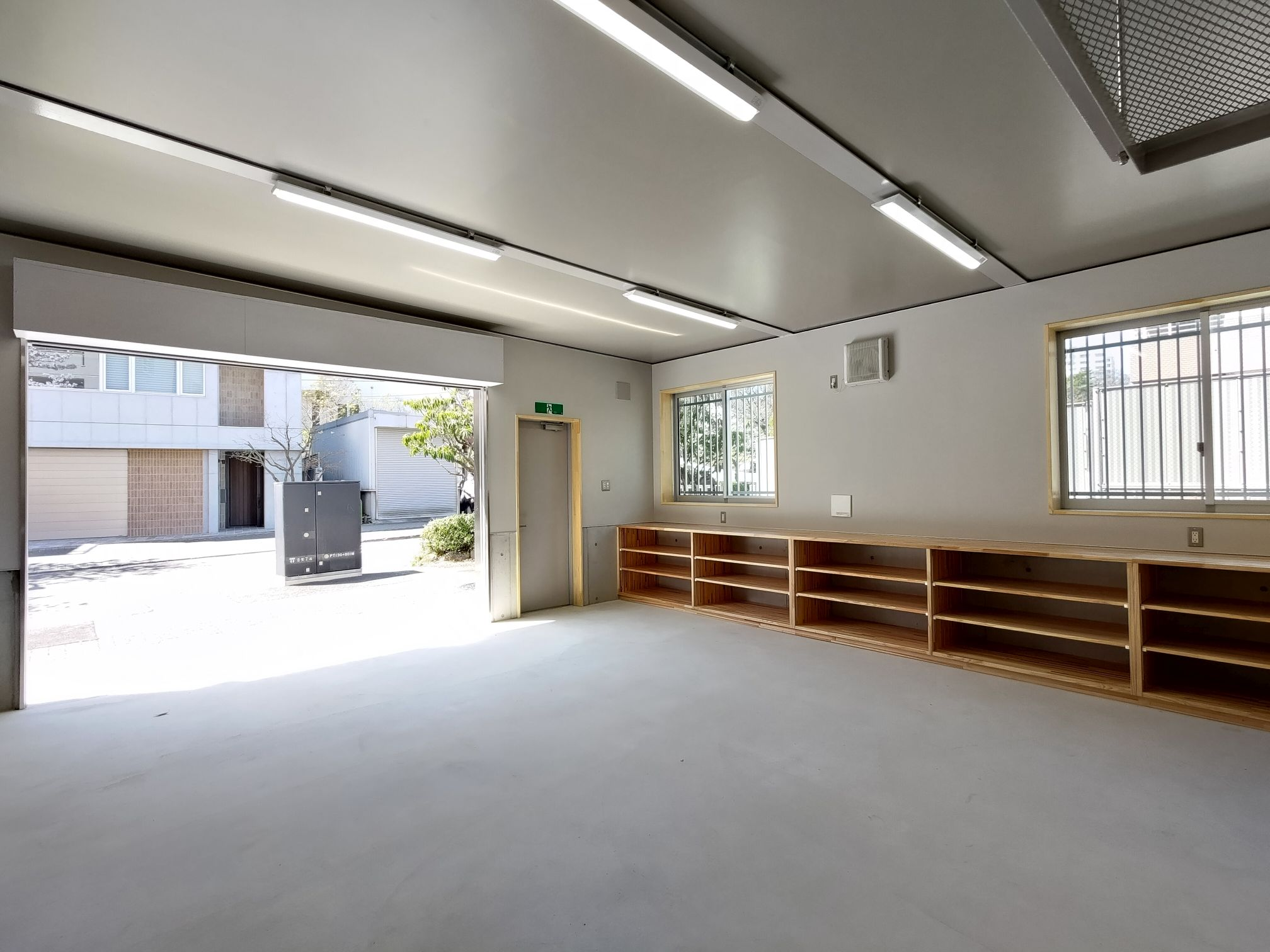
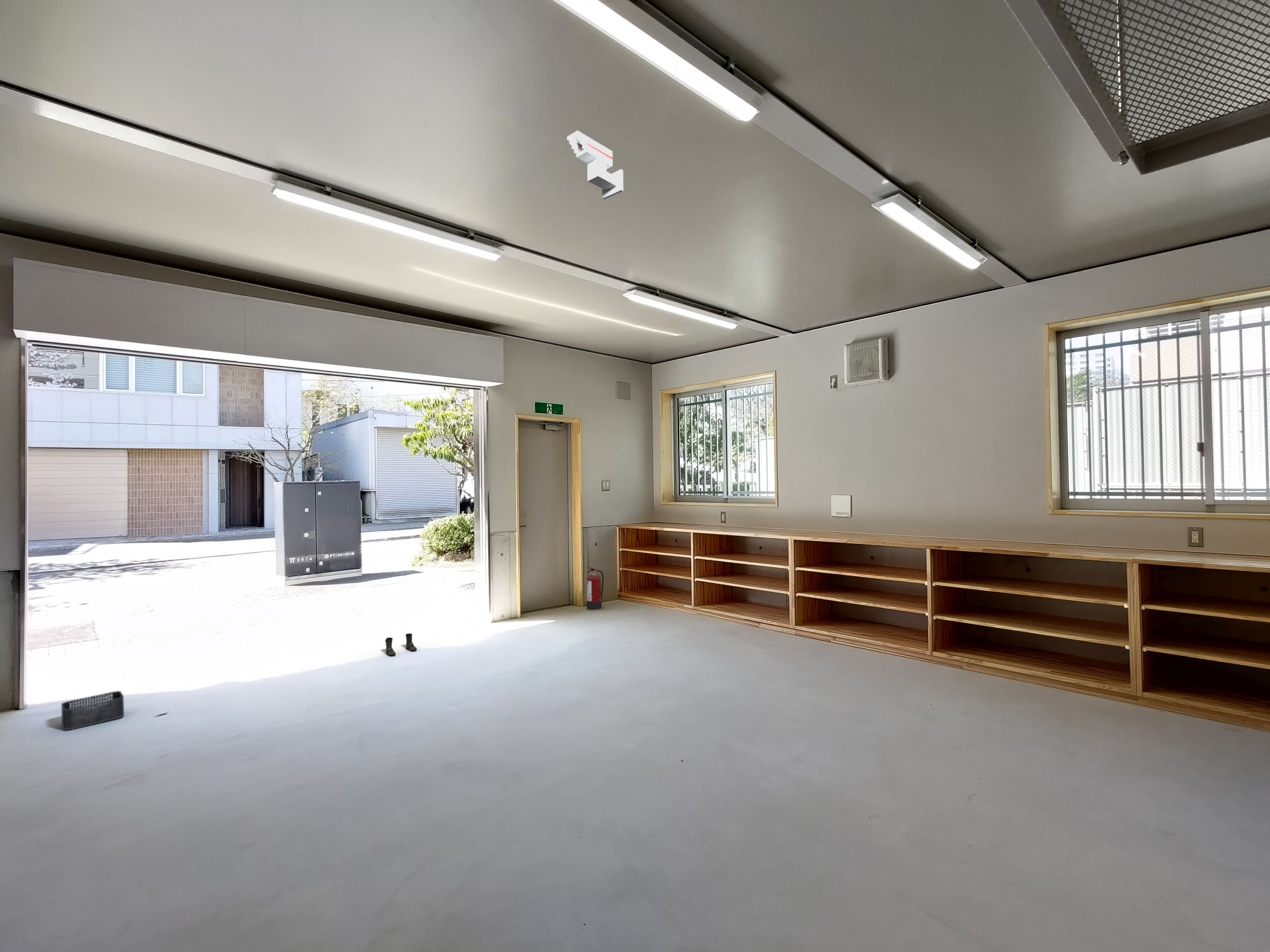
+ storage bin [60,690,125,731]
+ boots [385,633,418,657]
+ security camera [566,130,624,200]
+ fire extinguisher [586,567,604,610]
